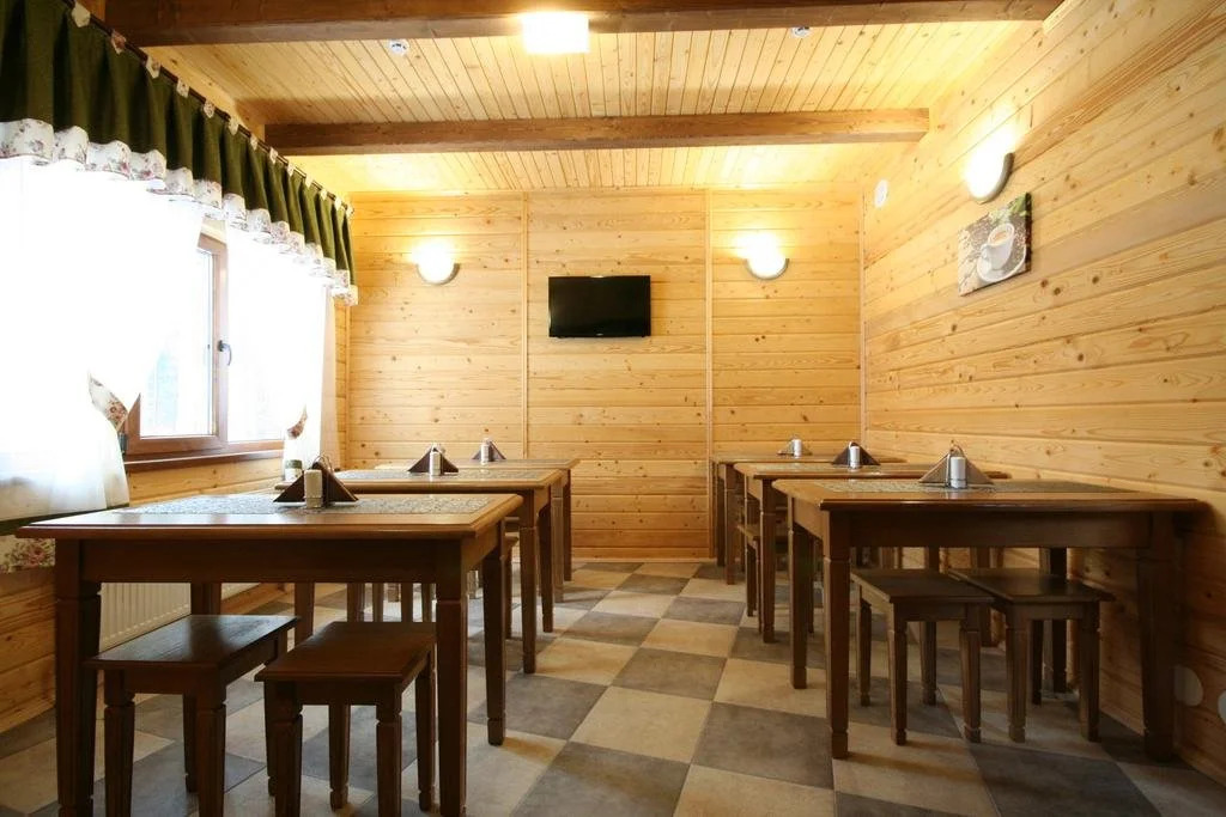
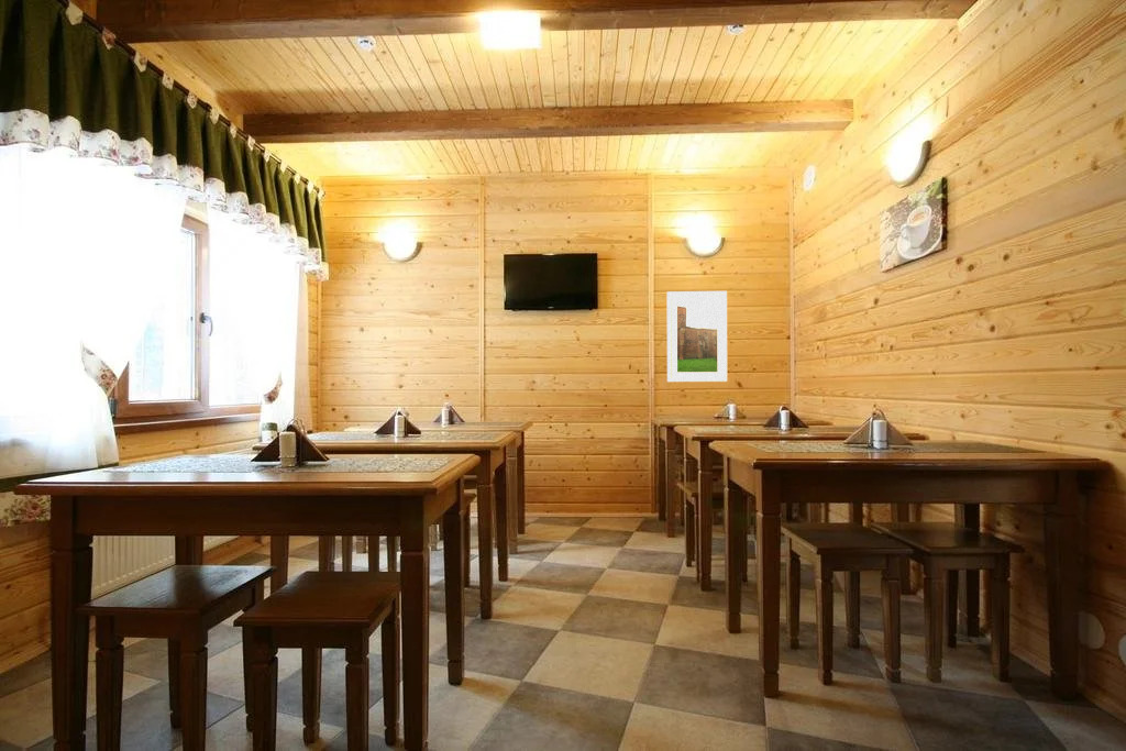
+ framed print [666,290,728,383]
